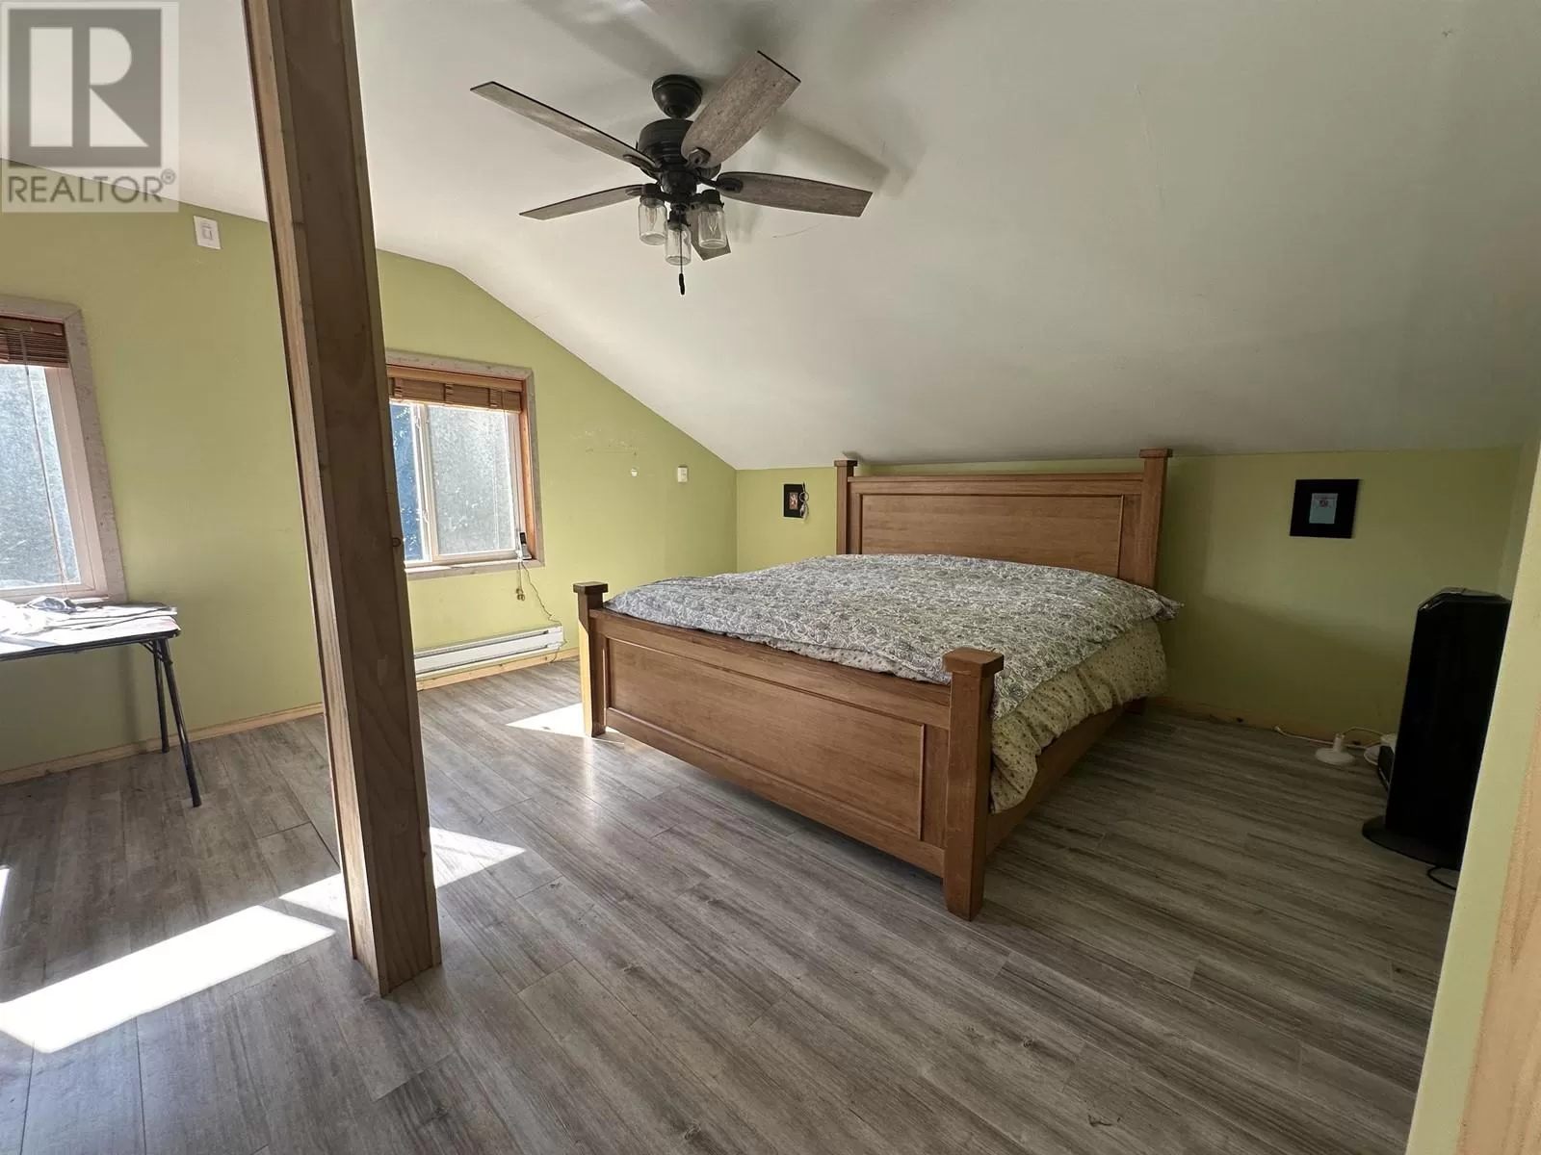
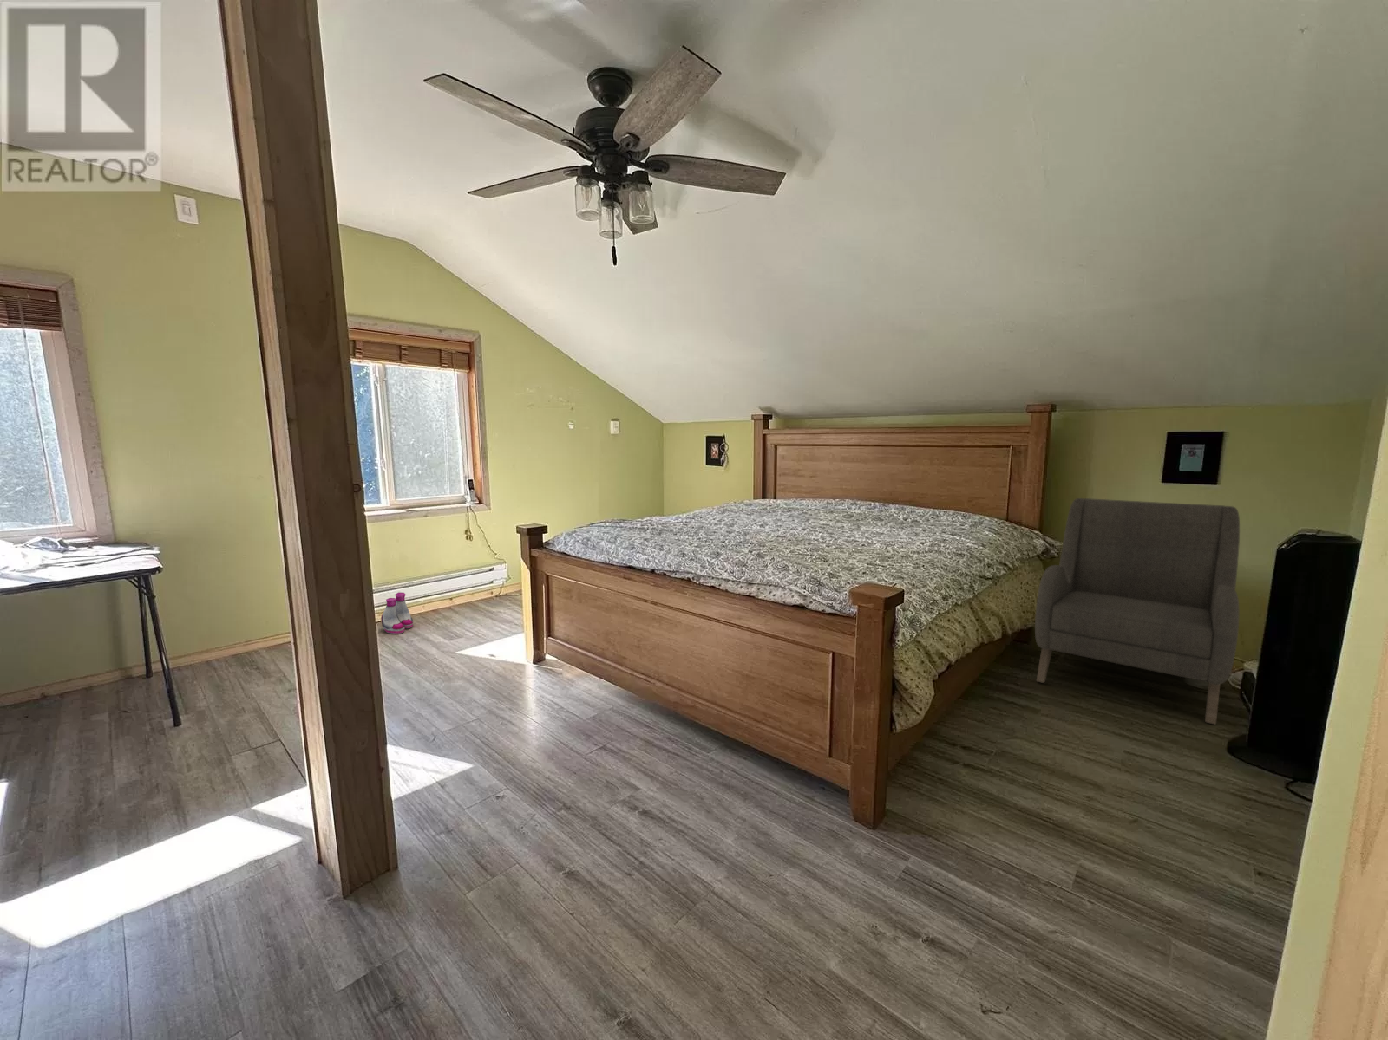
+ boots [380,591,414,635]
+ armchair [1034,497,1240,724]
